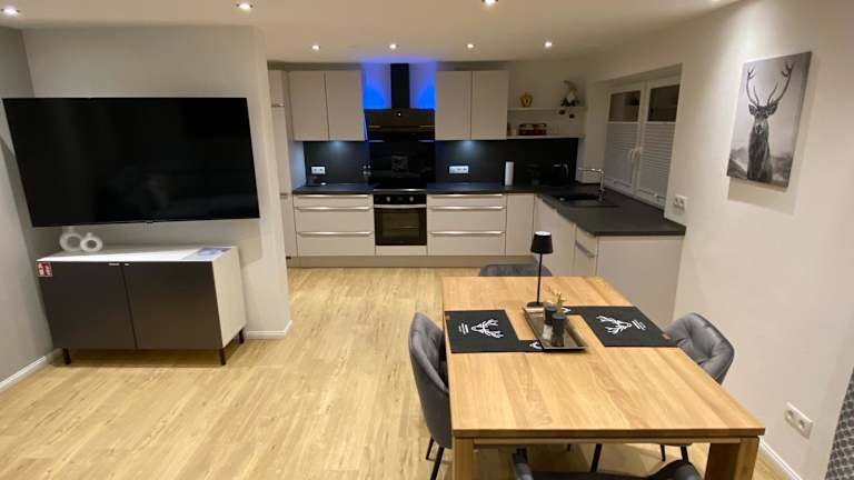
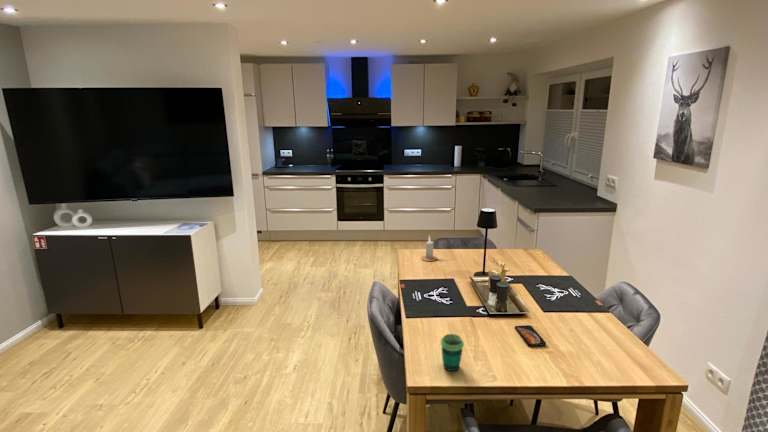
+ cup [440,333,465,372]
+ candle [420,235,439,262]
+ smartphone [514,324,547,347]
